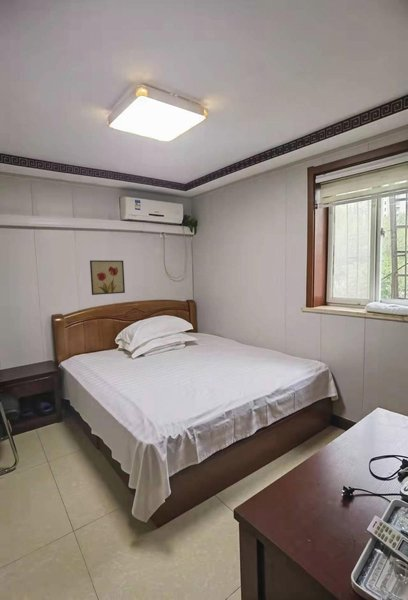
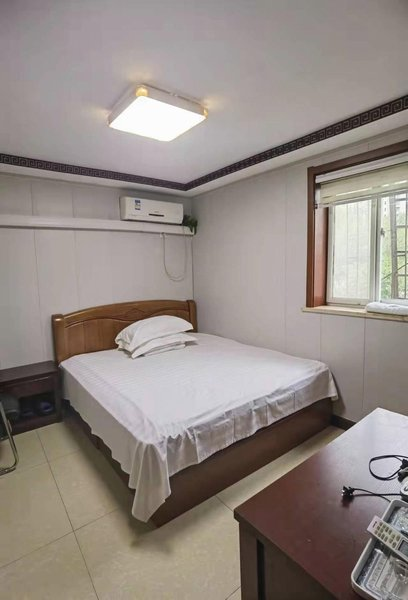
- wall art [89,259,126,296]
